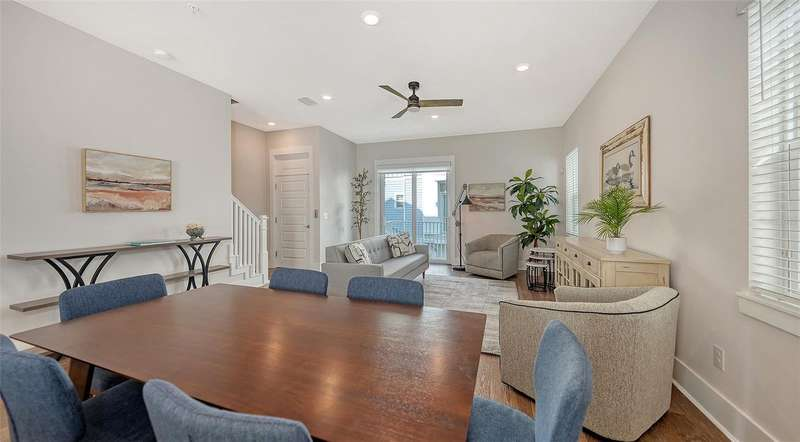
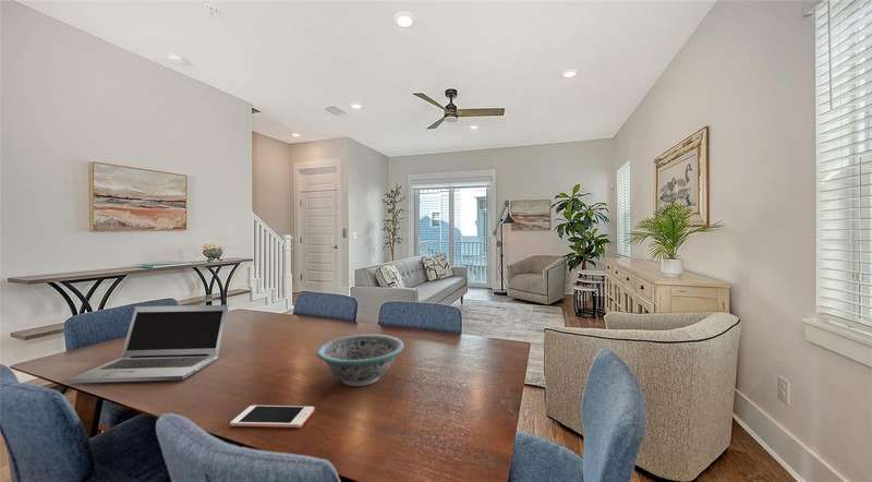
+ decorative bowl [315,334,405,387]
+ cell phone [229,405,315,429]
+ laptop [65,304,229,384]
